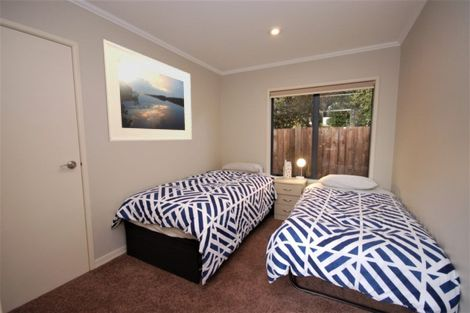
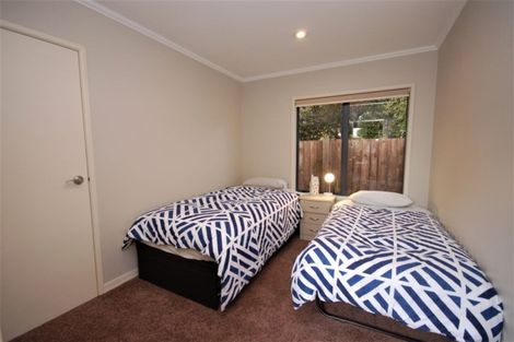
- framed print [101,38,193,142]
